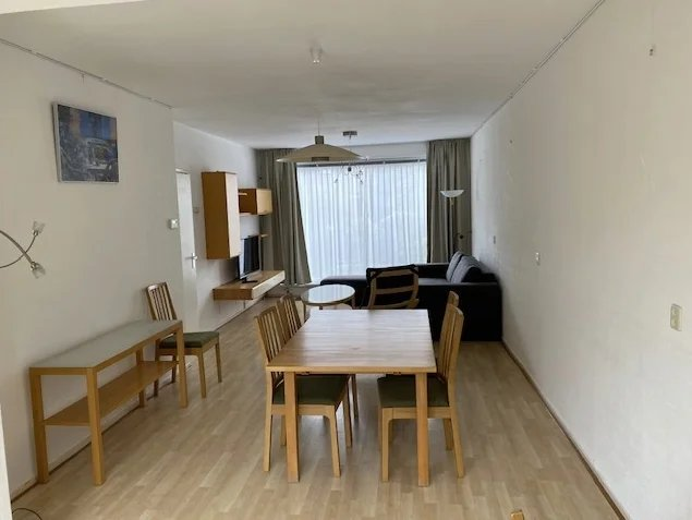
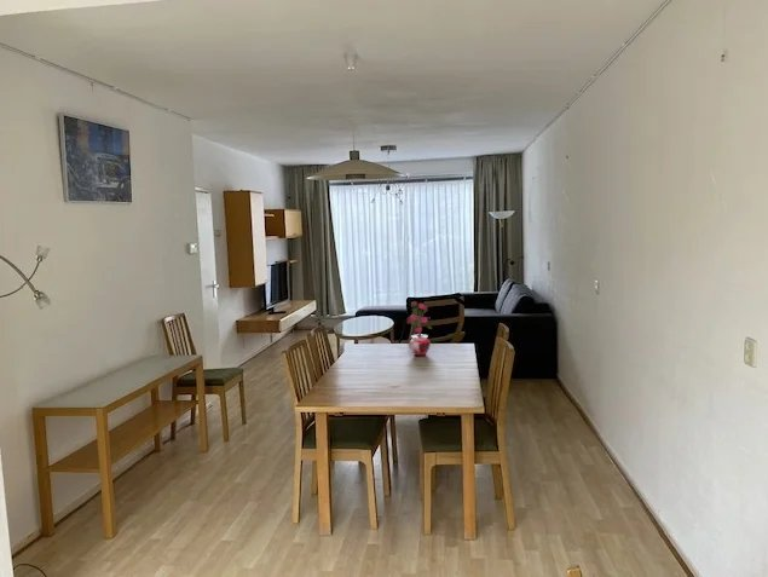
+ potted plant [406,301,433,357]
